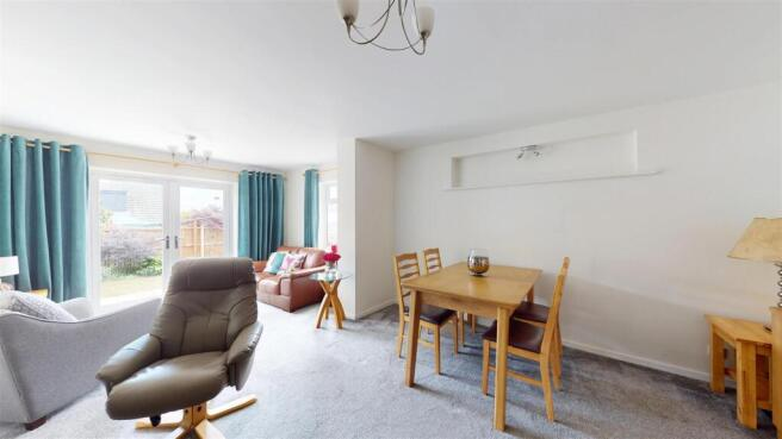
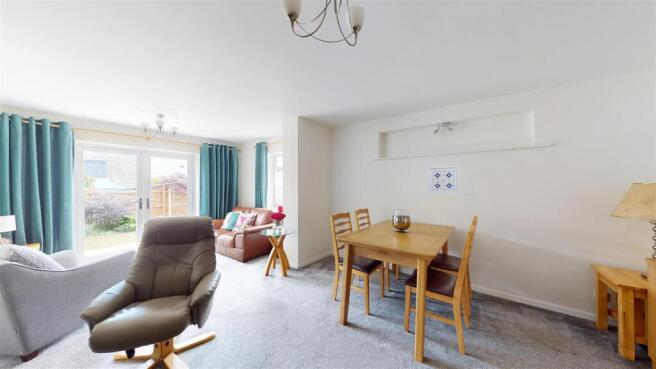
+ wall art [427,165,461,196]
